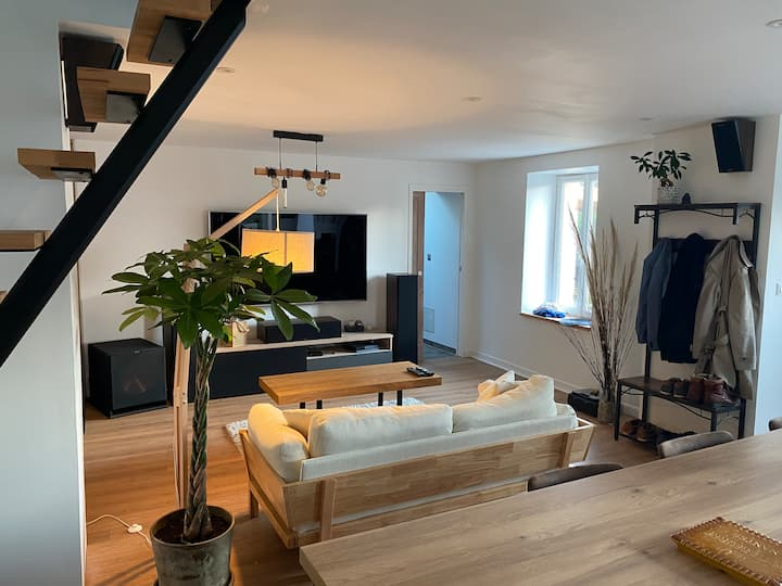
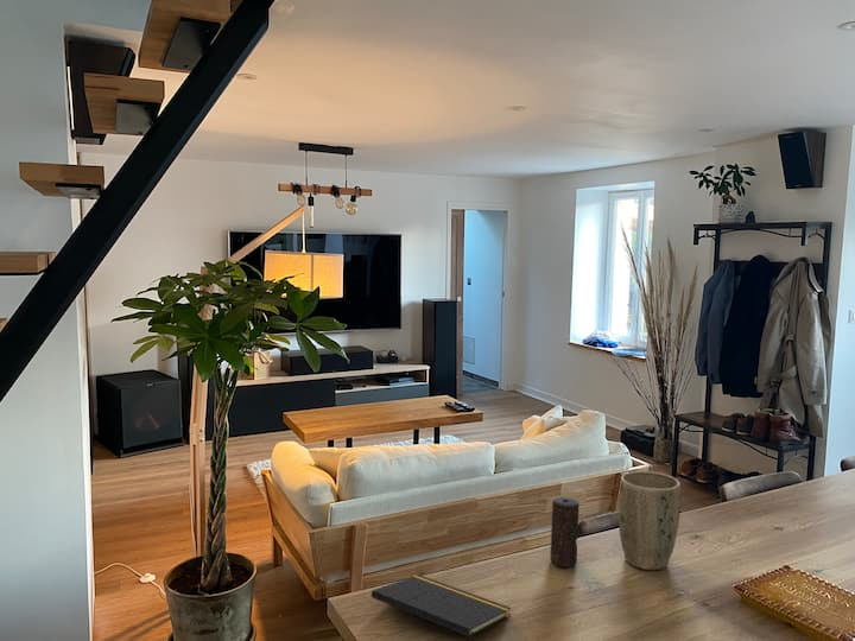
+ plant pot [618,470,682,571]
+ candle [550,496,580,569]
+ notepad [370,573,512,641]
